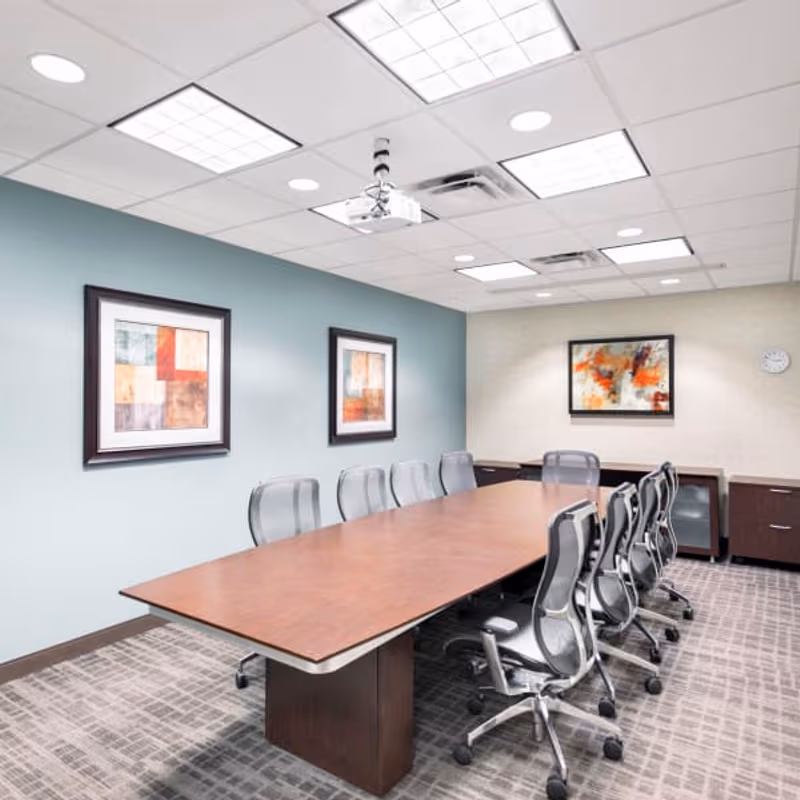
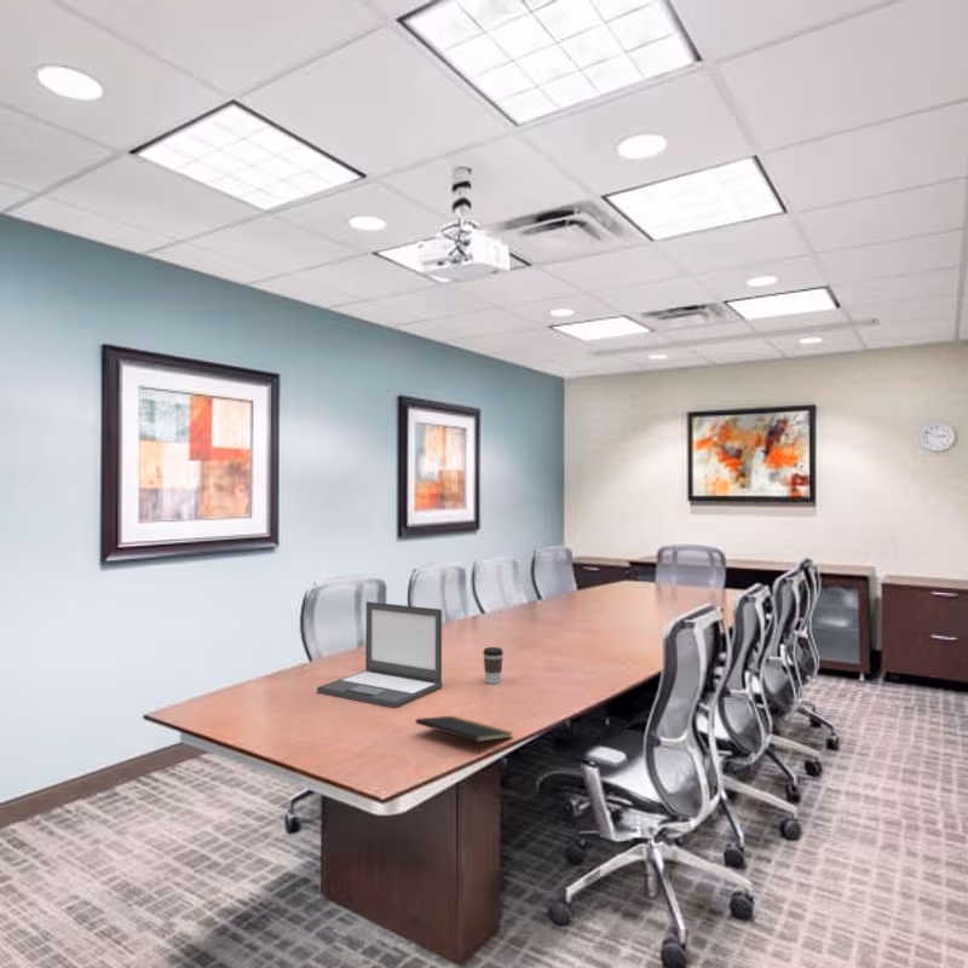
+ coffee cup [482,646,505,685]
+ notepad [414,715,514,755]
+ laptop [316,600,444,709]
